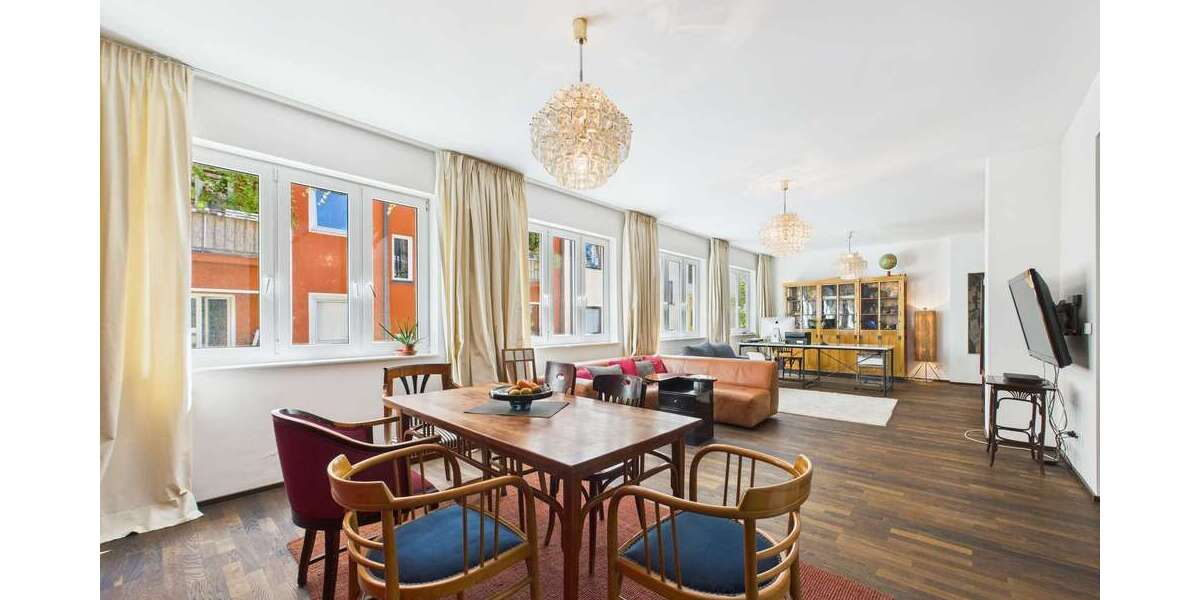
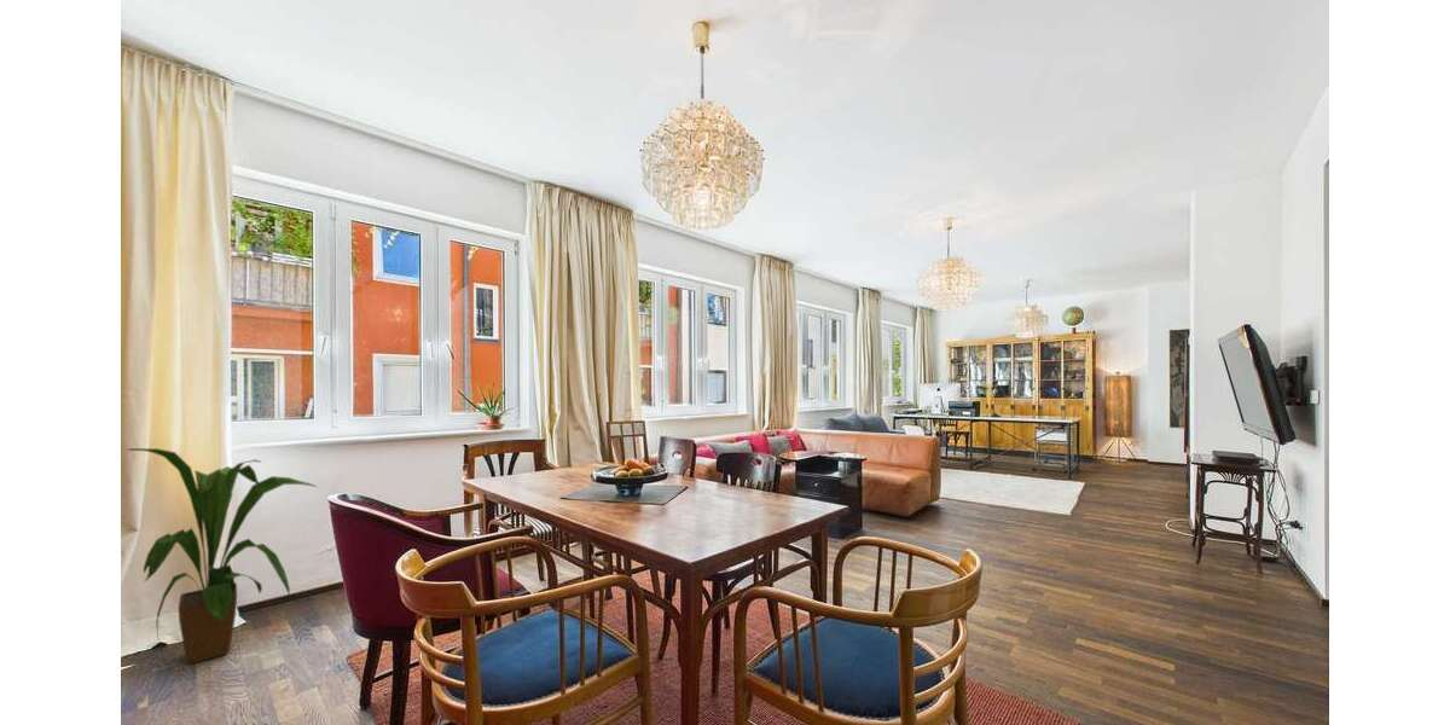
+ house plant [126,447,318,666]
